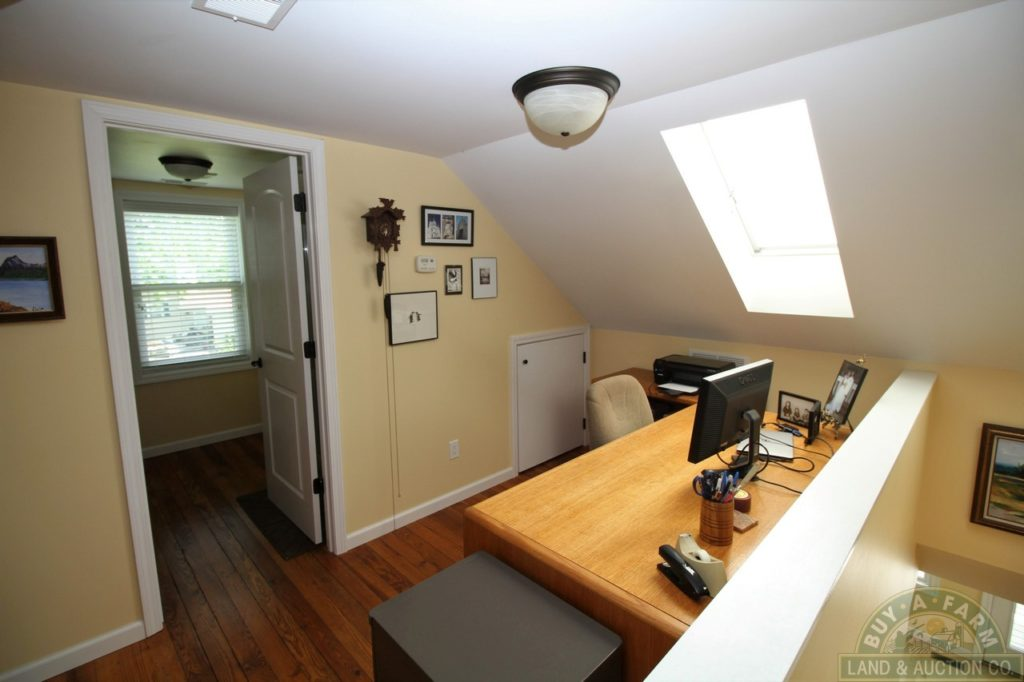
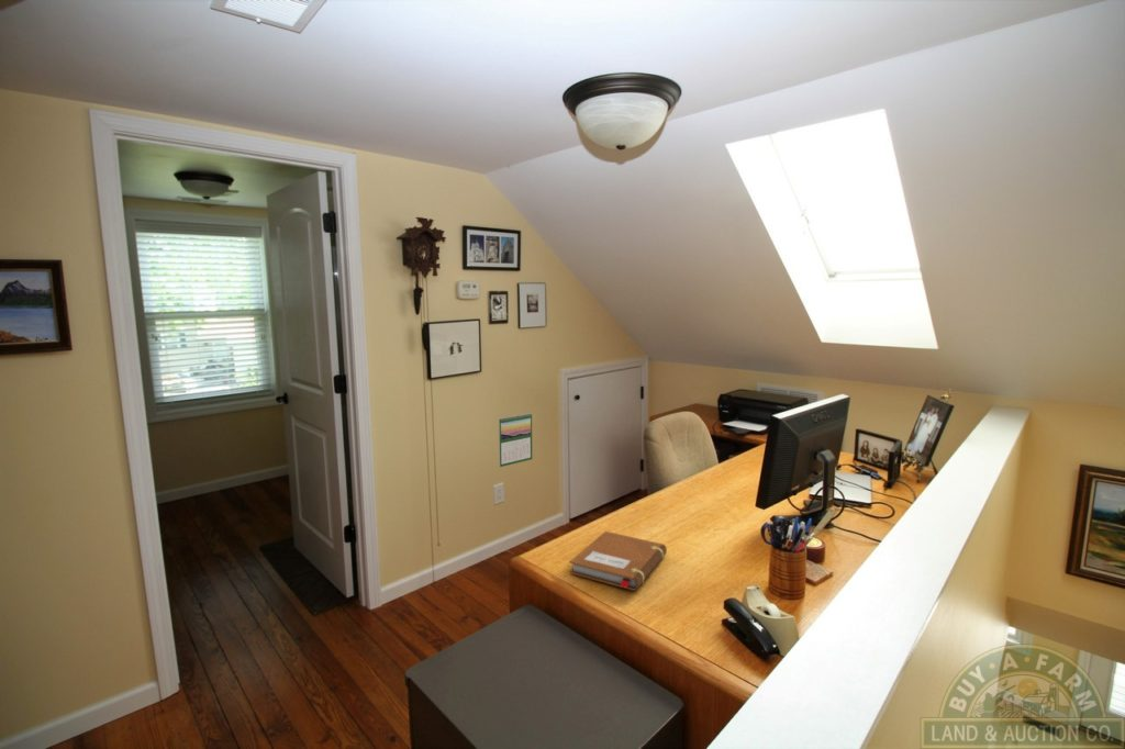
+ calendar [498,412,533,468]
+ notebook [568,530,668,592]
